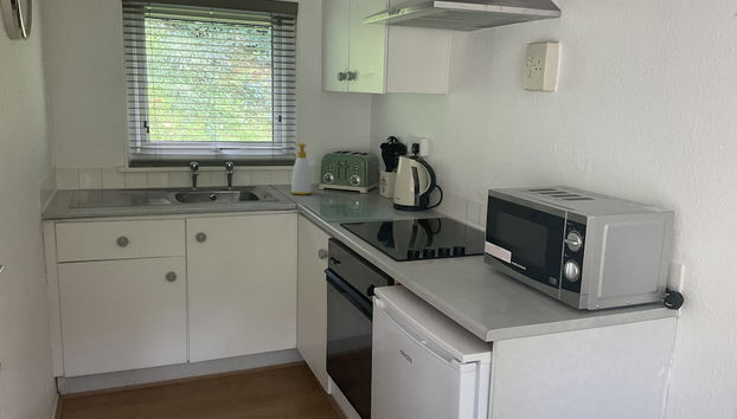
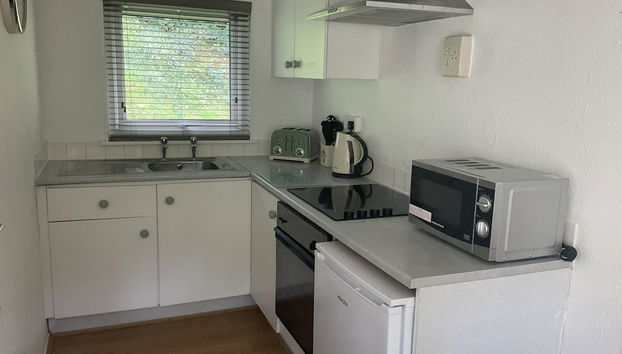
- soap bottle [290,142,314,195]
